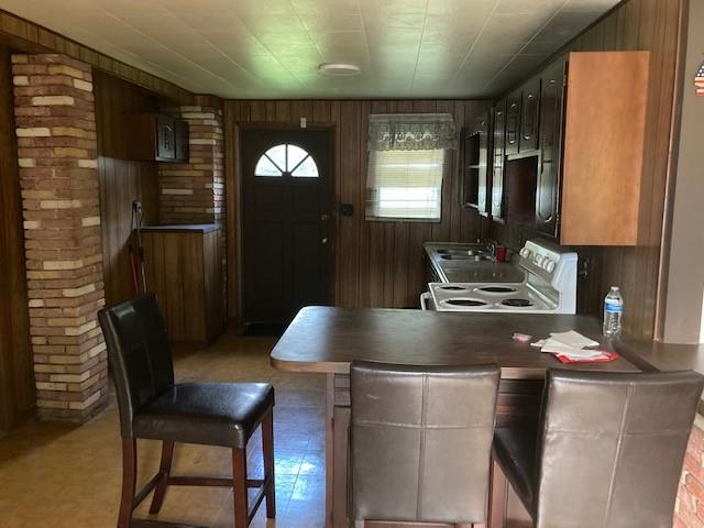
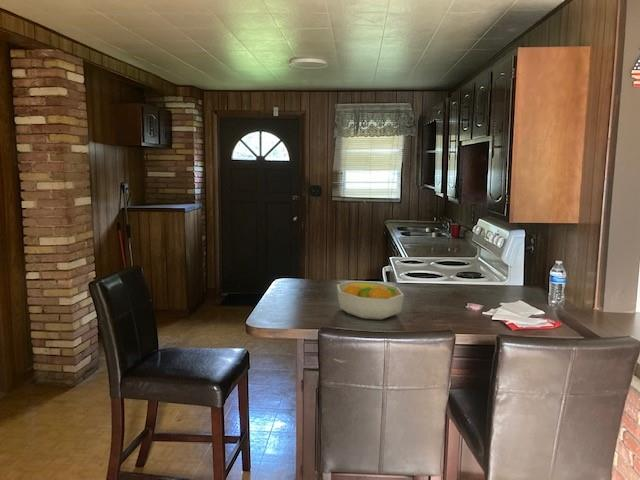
+ fruit bowl [336,280,405,321]
